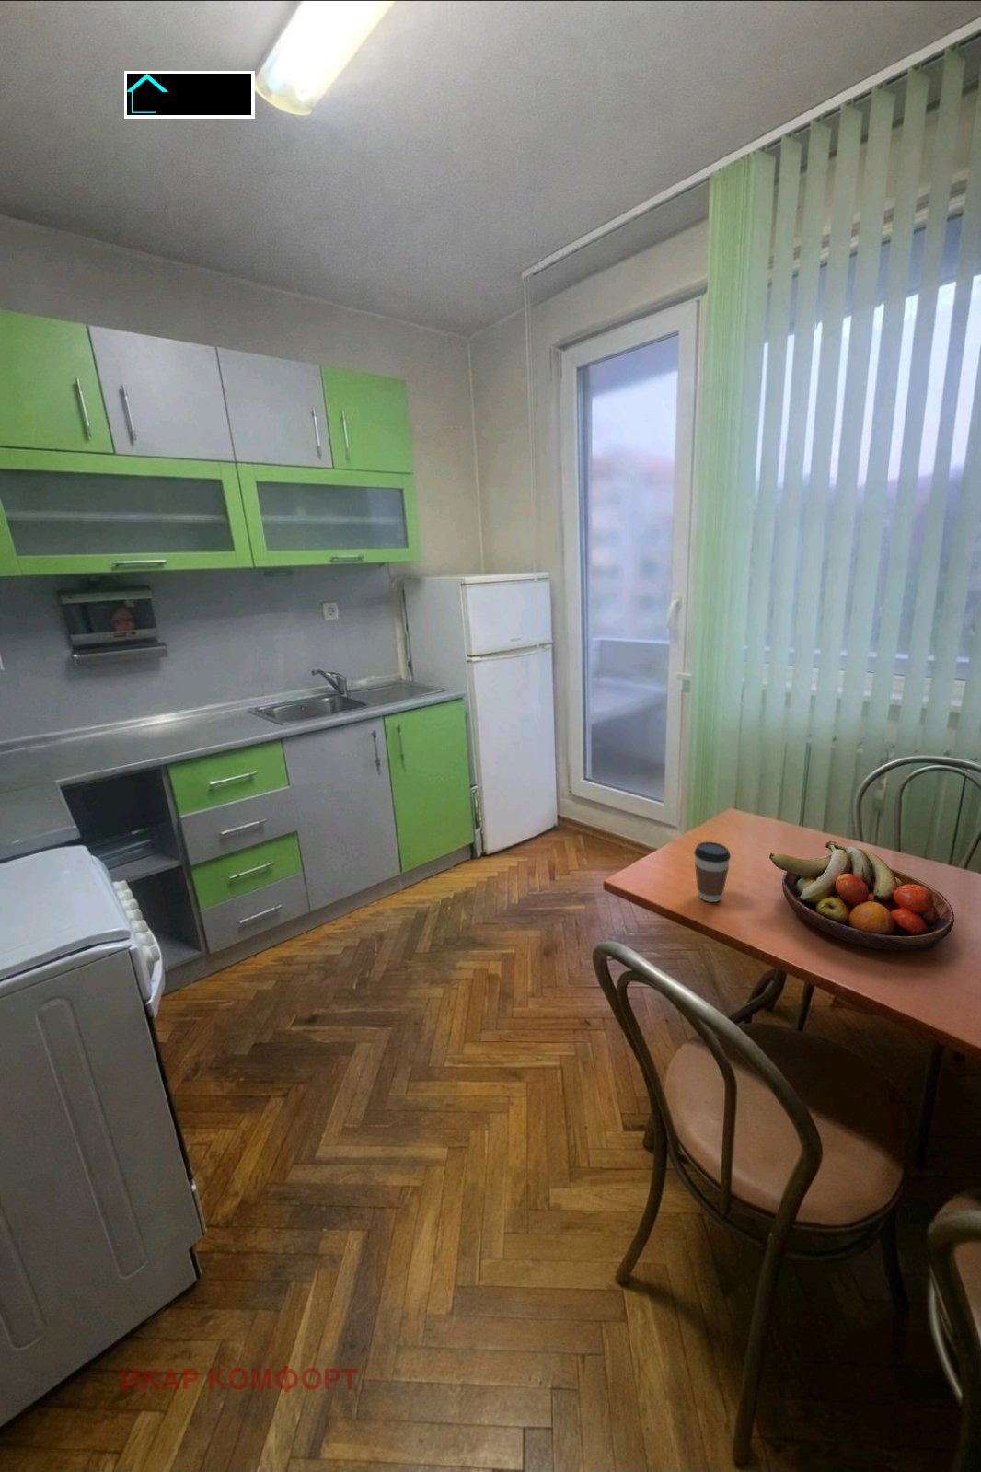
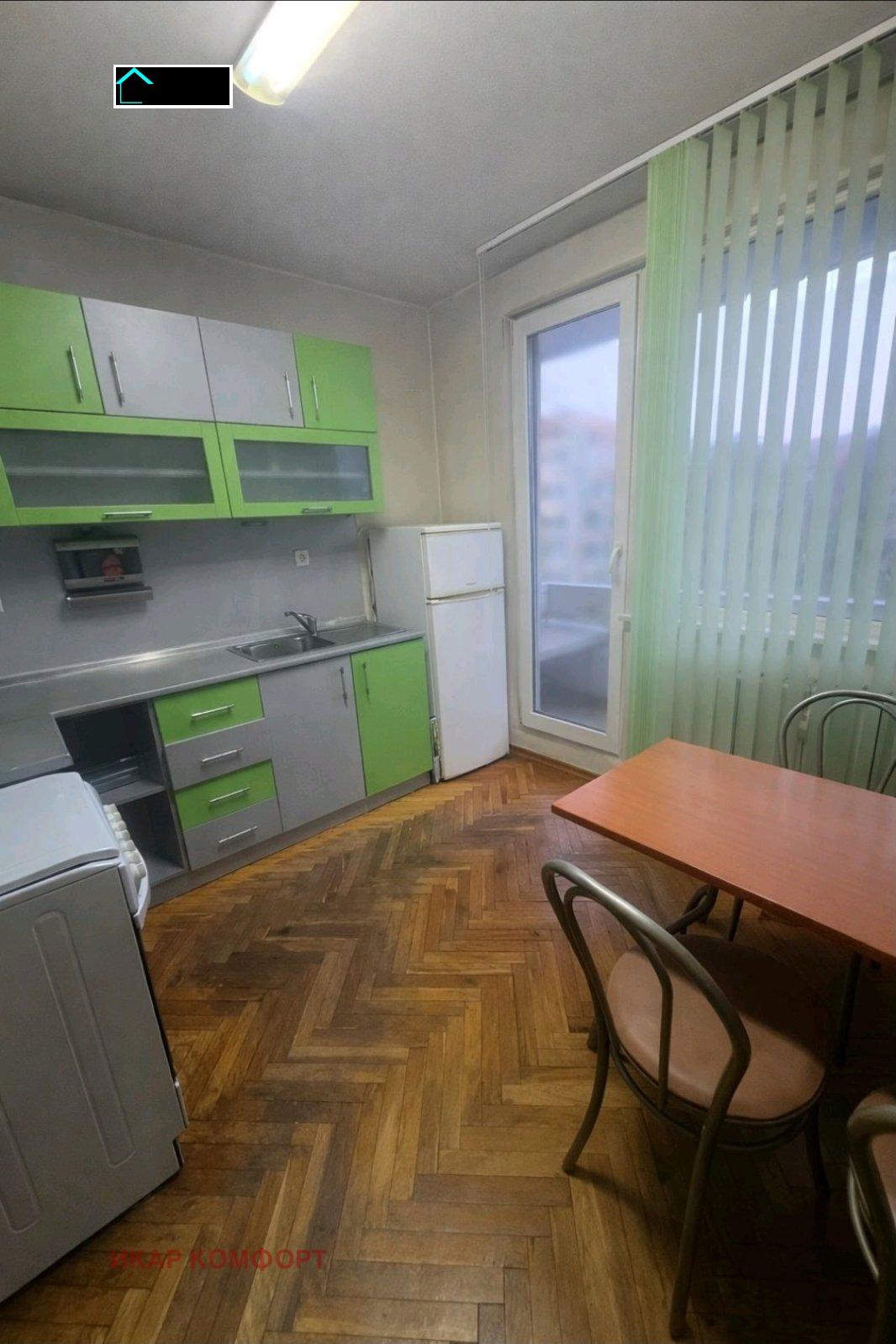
- fruit bowl [769,840,955,951]
- coffee cup [693,840,731,904]
